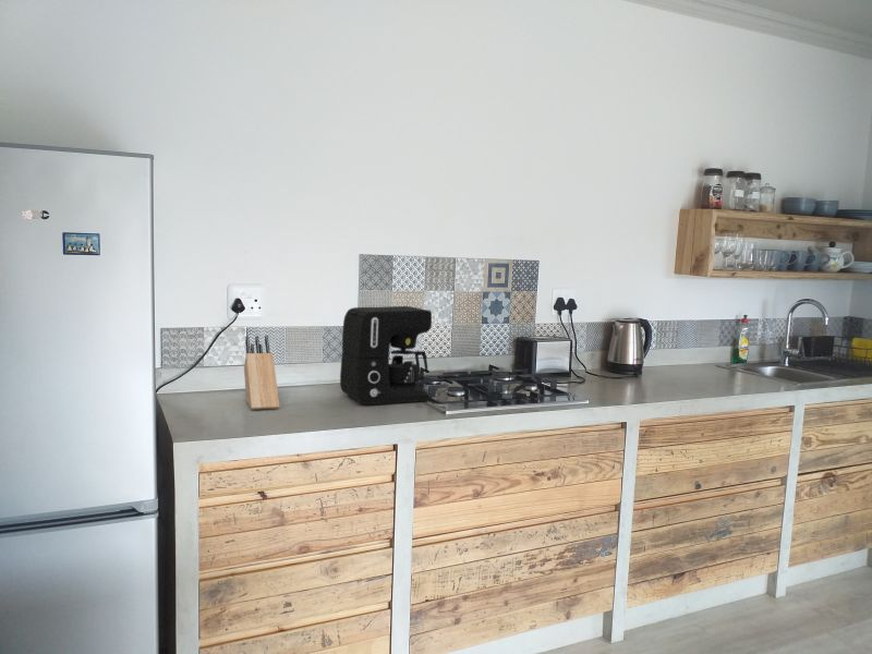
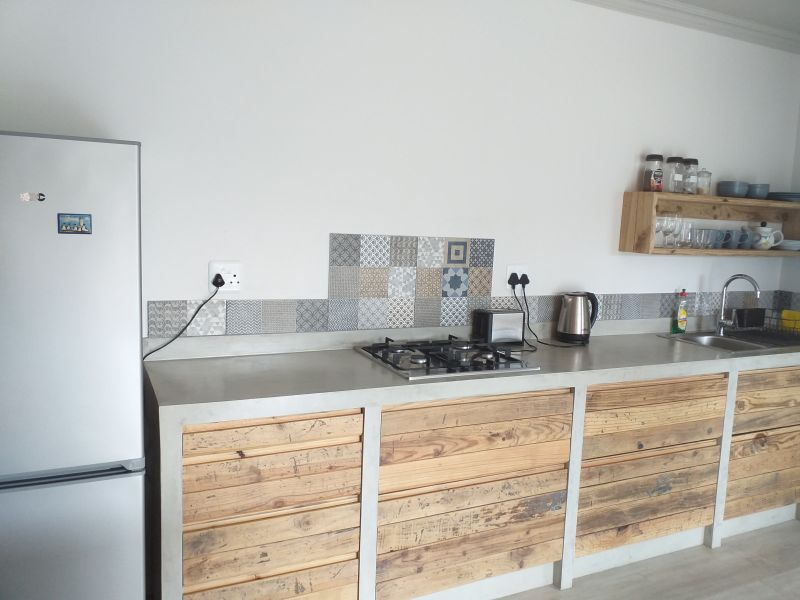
- knife block [243,335,280,410]
- coffee maker [339,305,433,405]
